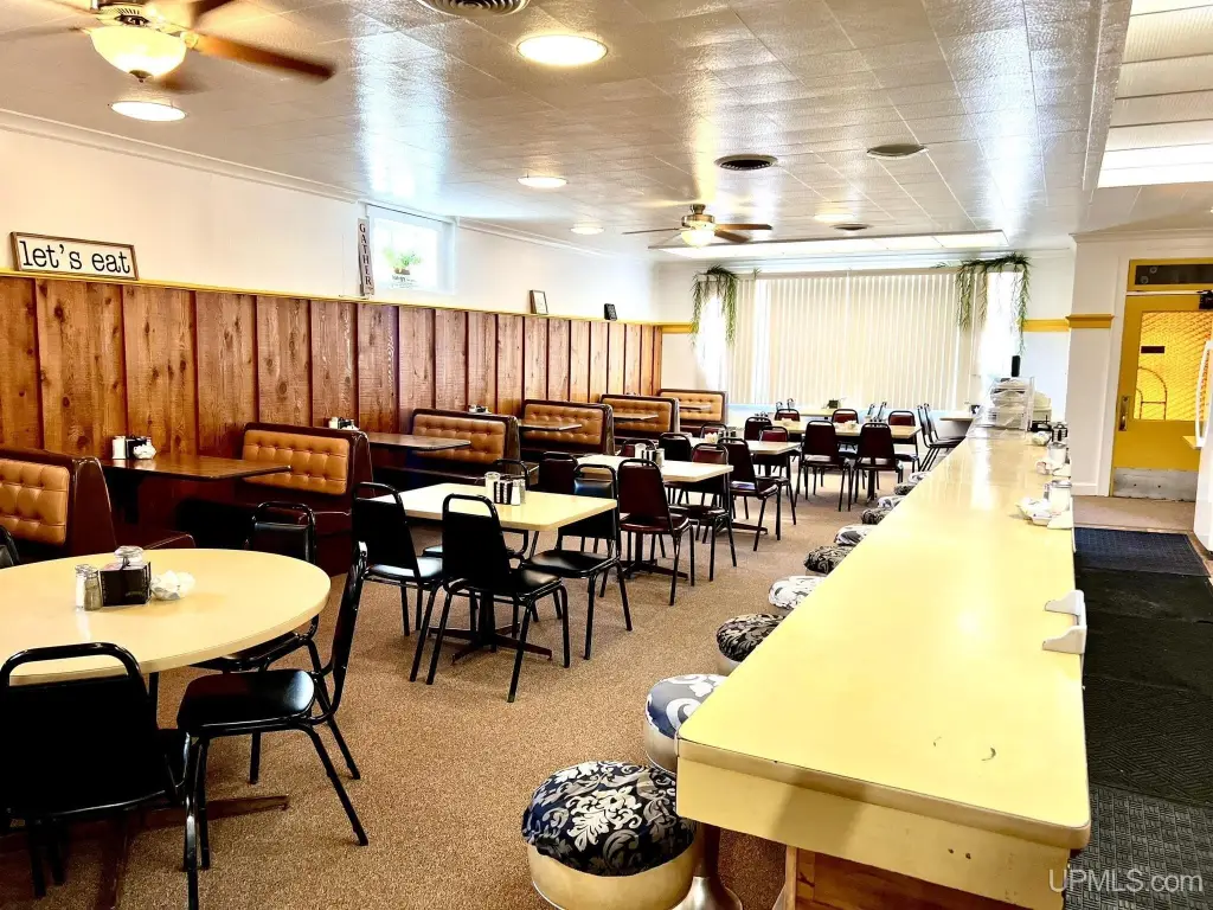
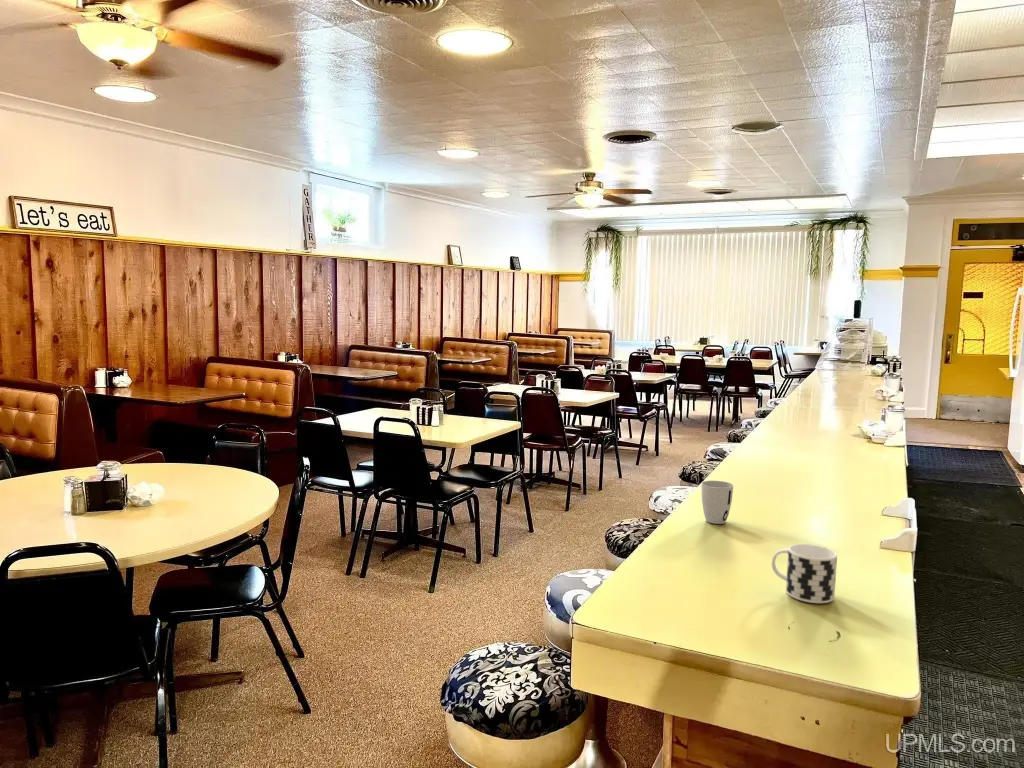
+ cup [771,543,838,604]
+ cup [701,480,734,525]
